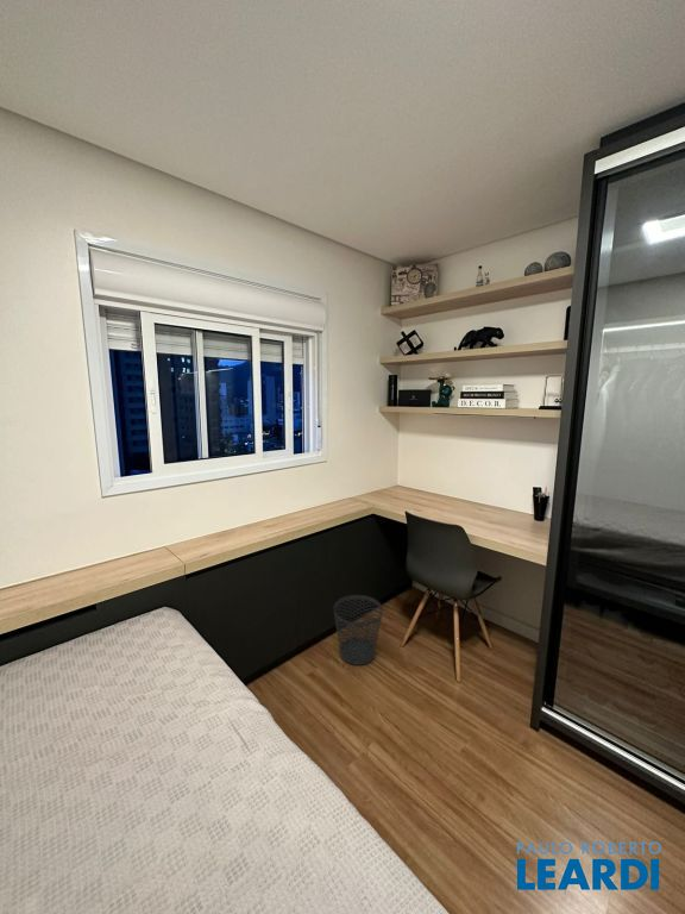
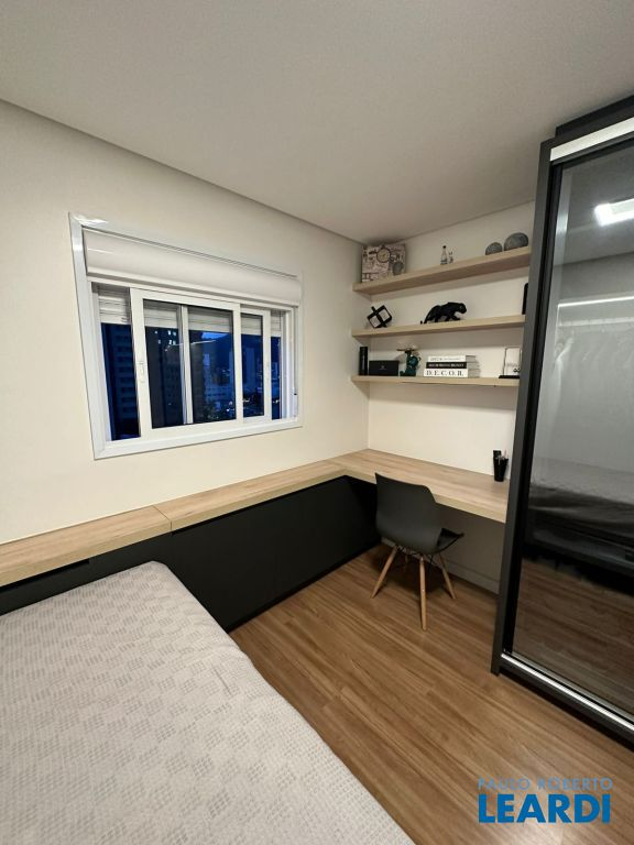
- wastebasket [332,594,384,666]
